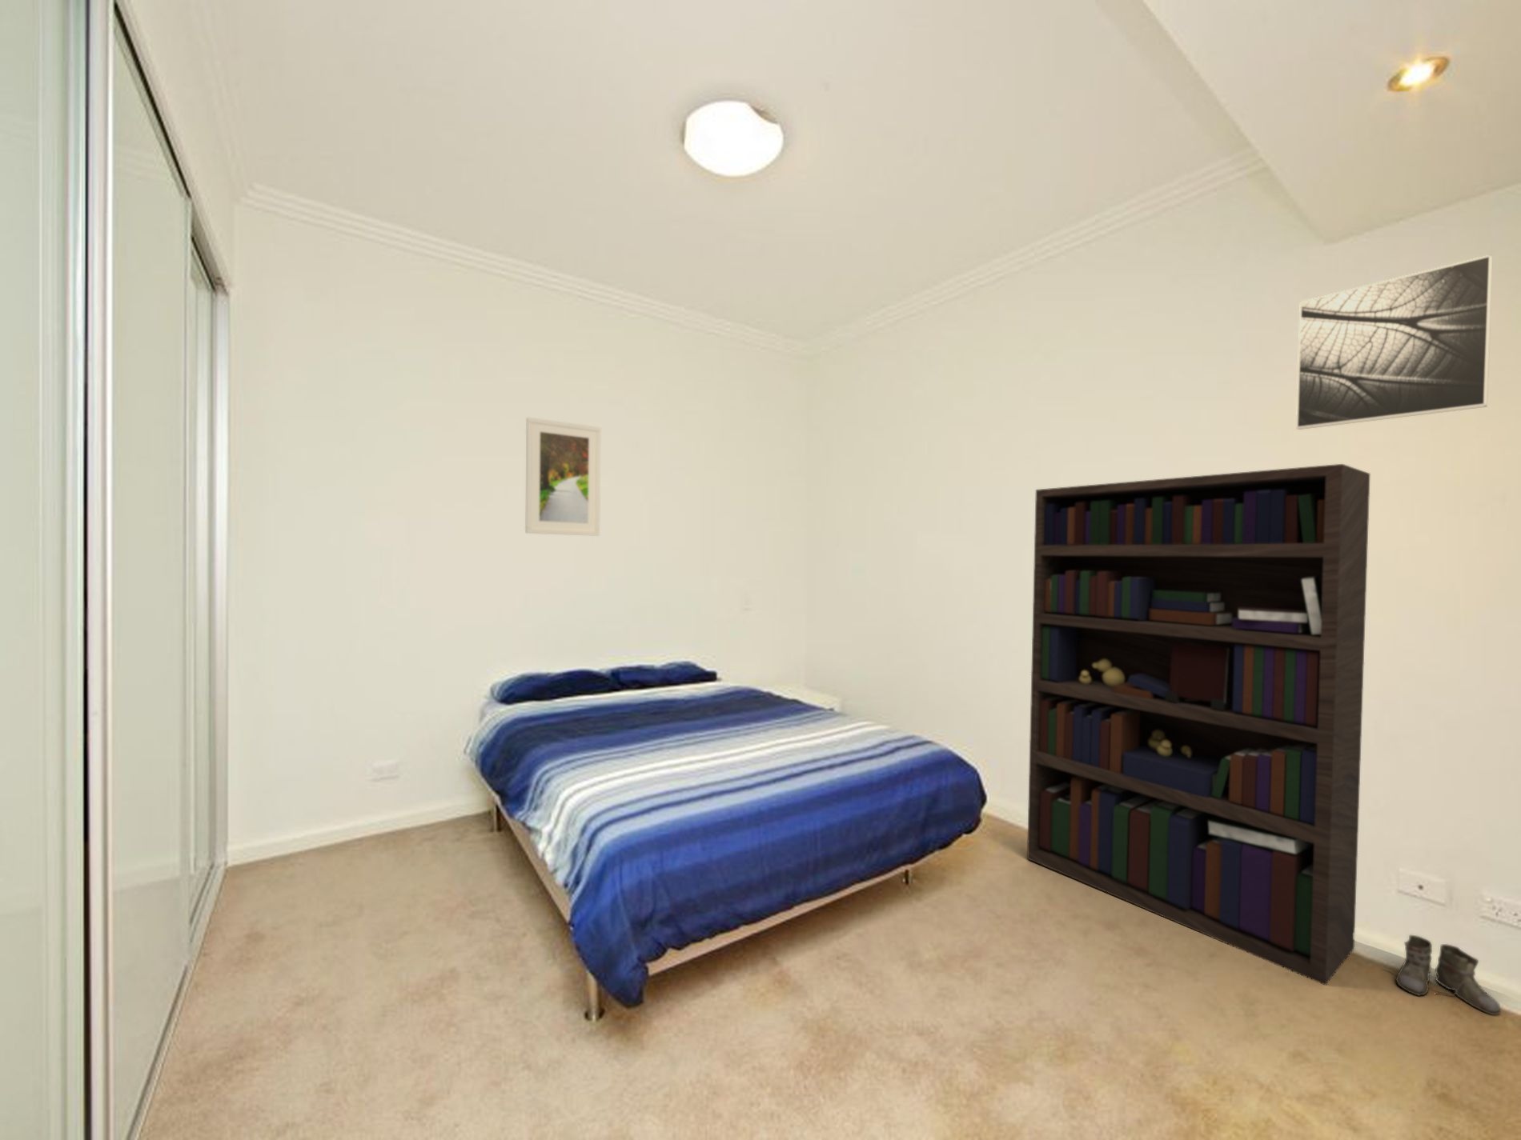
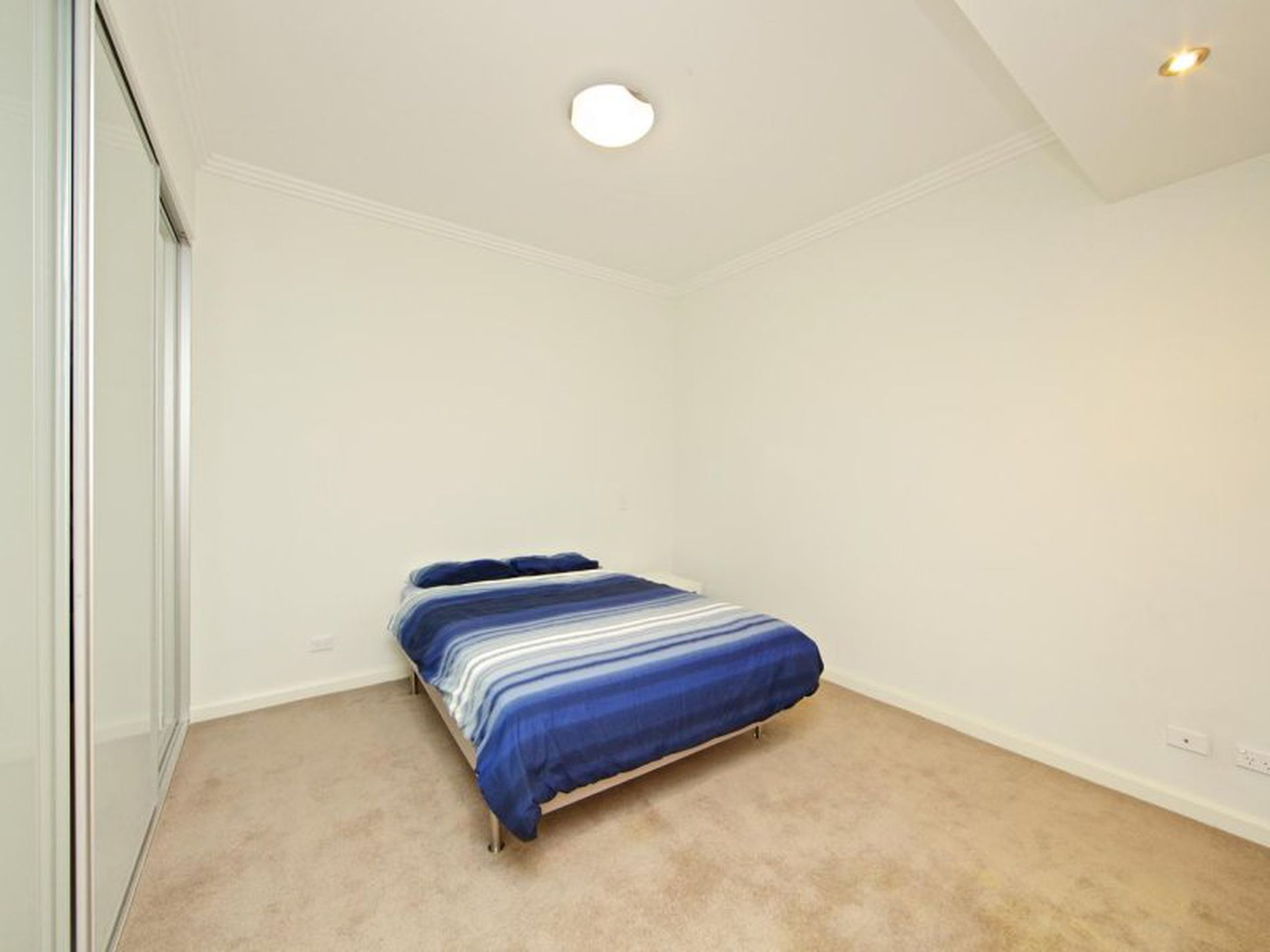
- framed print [1296,254,1493,430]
- boots [1381,934,1502,1015]
- bookcase [1026,463,1370,987]
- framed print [525,417,601,536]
